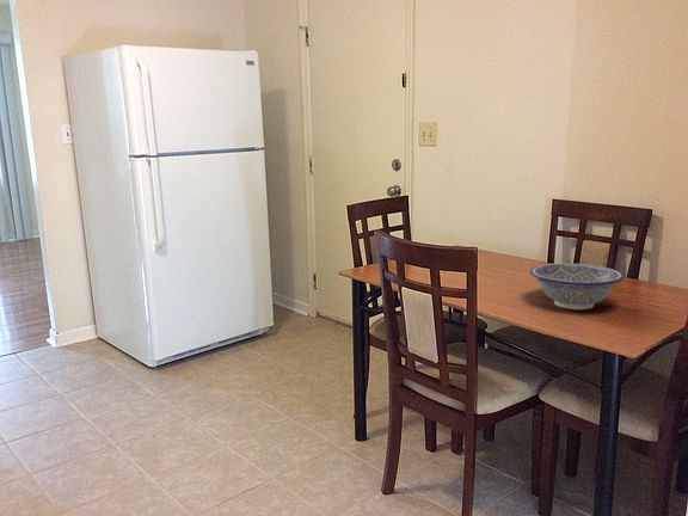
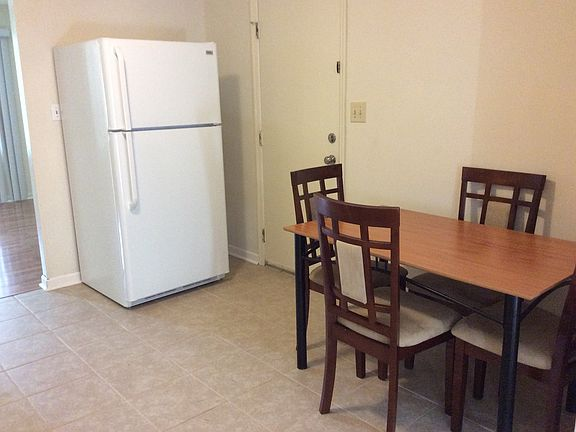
- decorative bowl [529,263,625,311]
